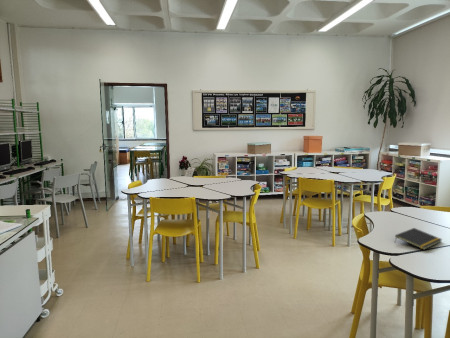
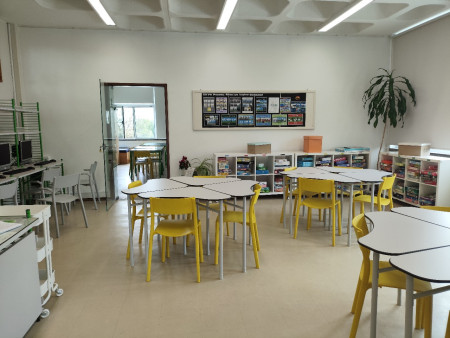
- notepad [394,227,443,251]
